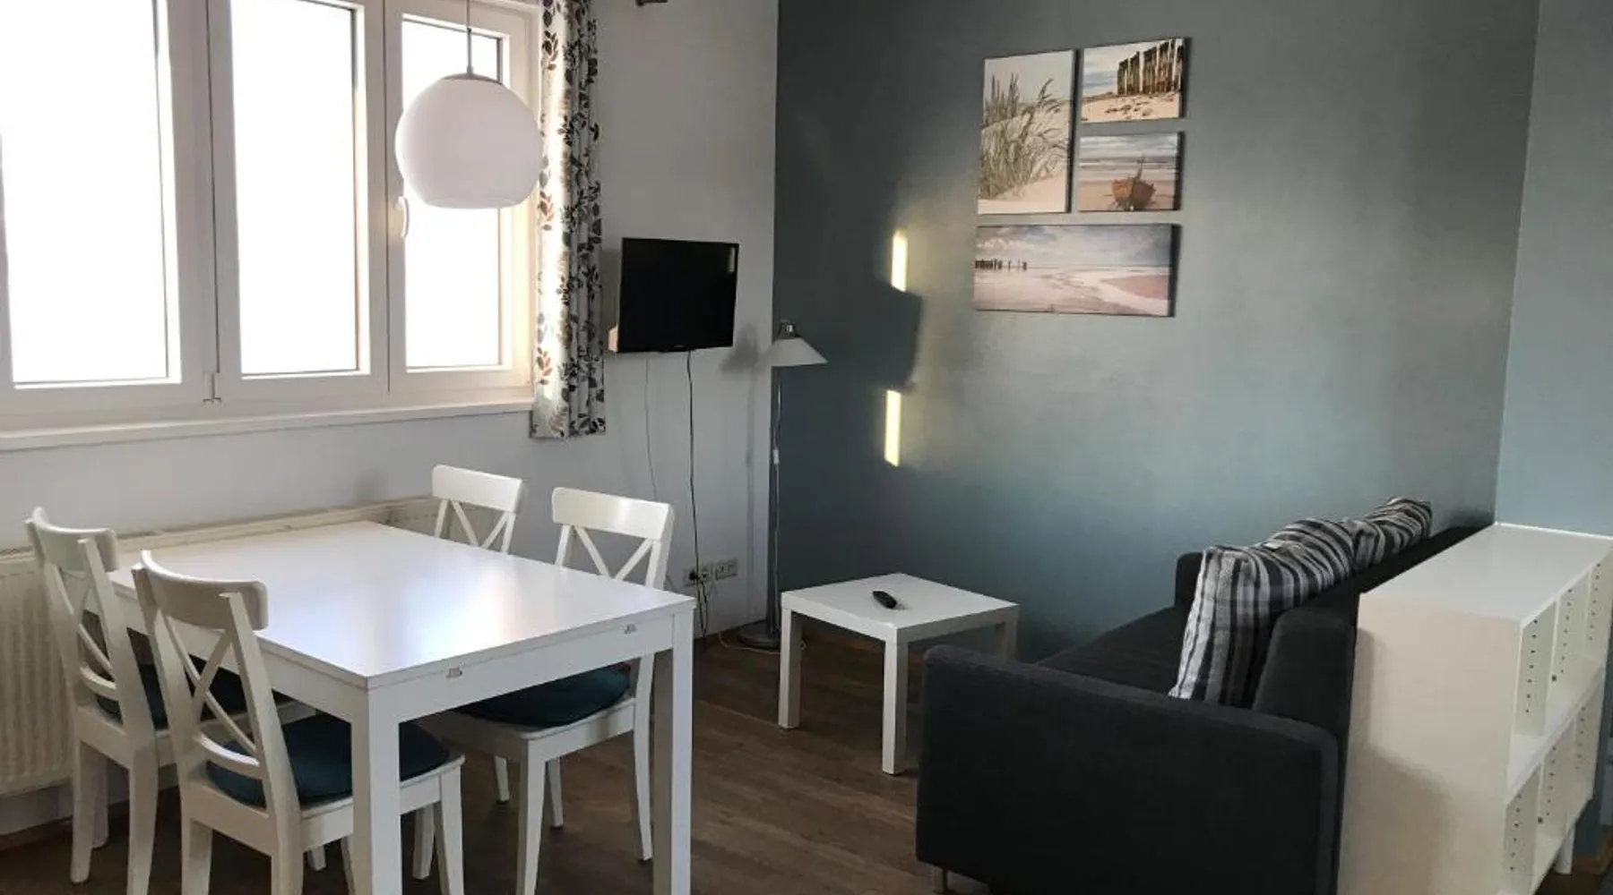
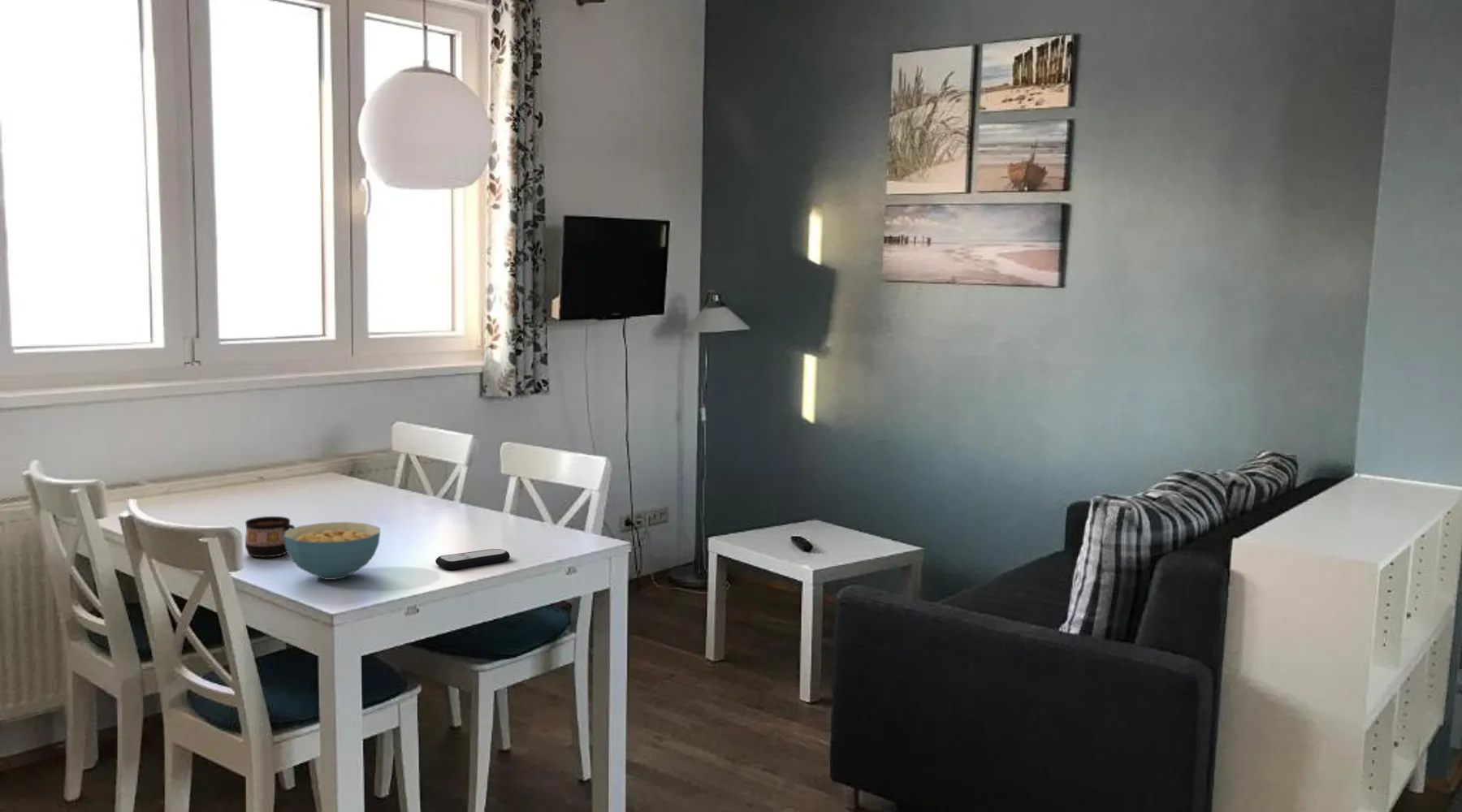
+ cup [244,516,296,558]
+ cereal bowl [284,521,381,581]
+ remote control [435,548,511,571]
